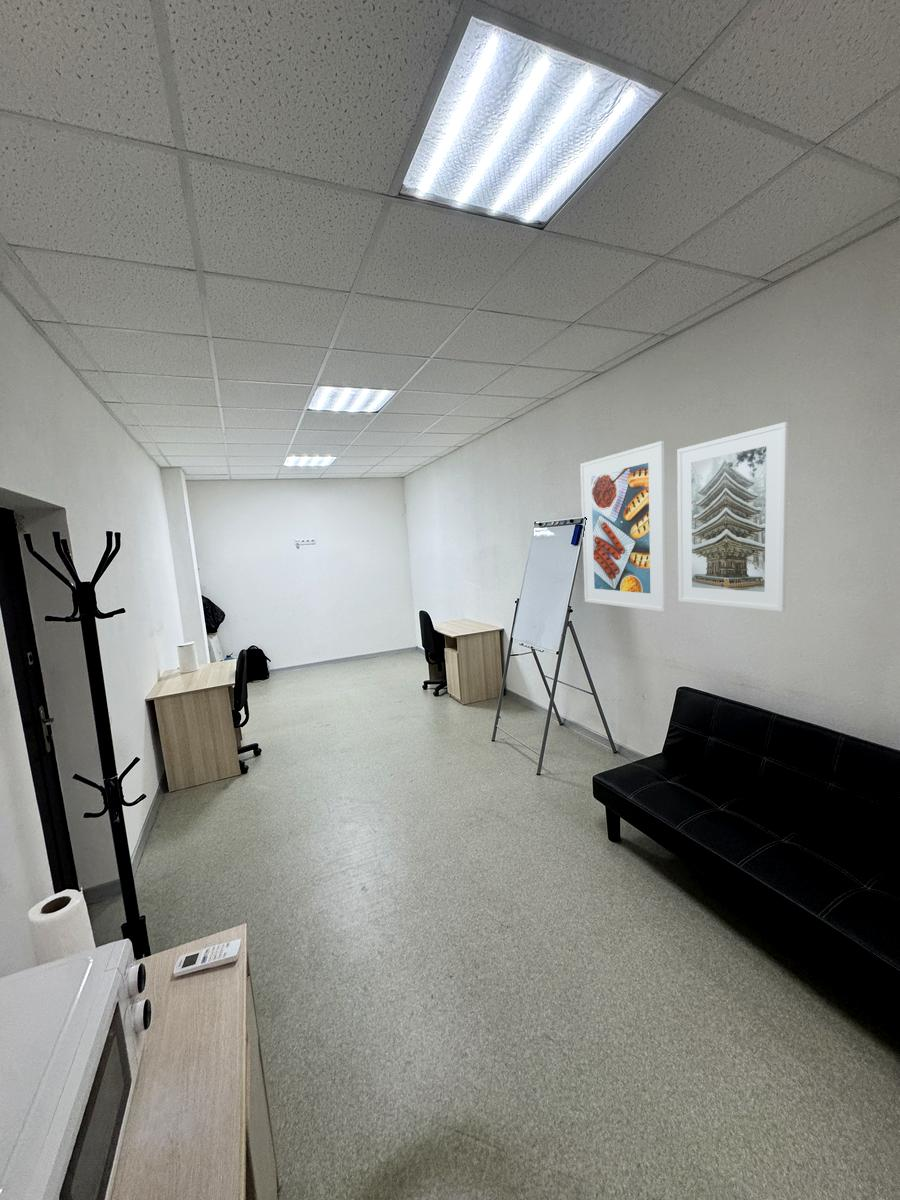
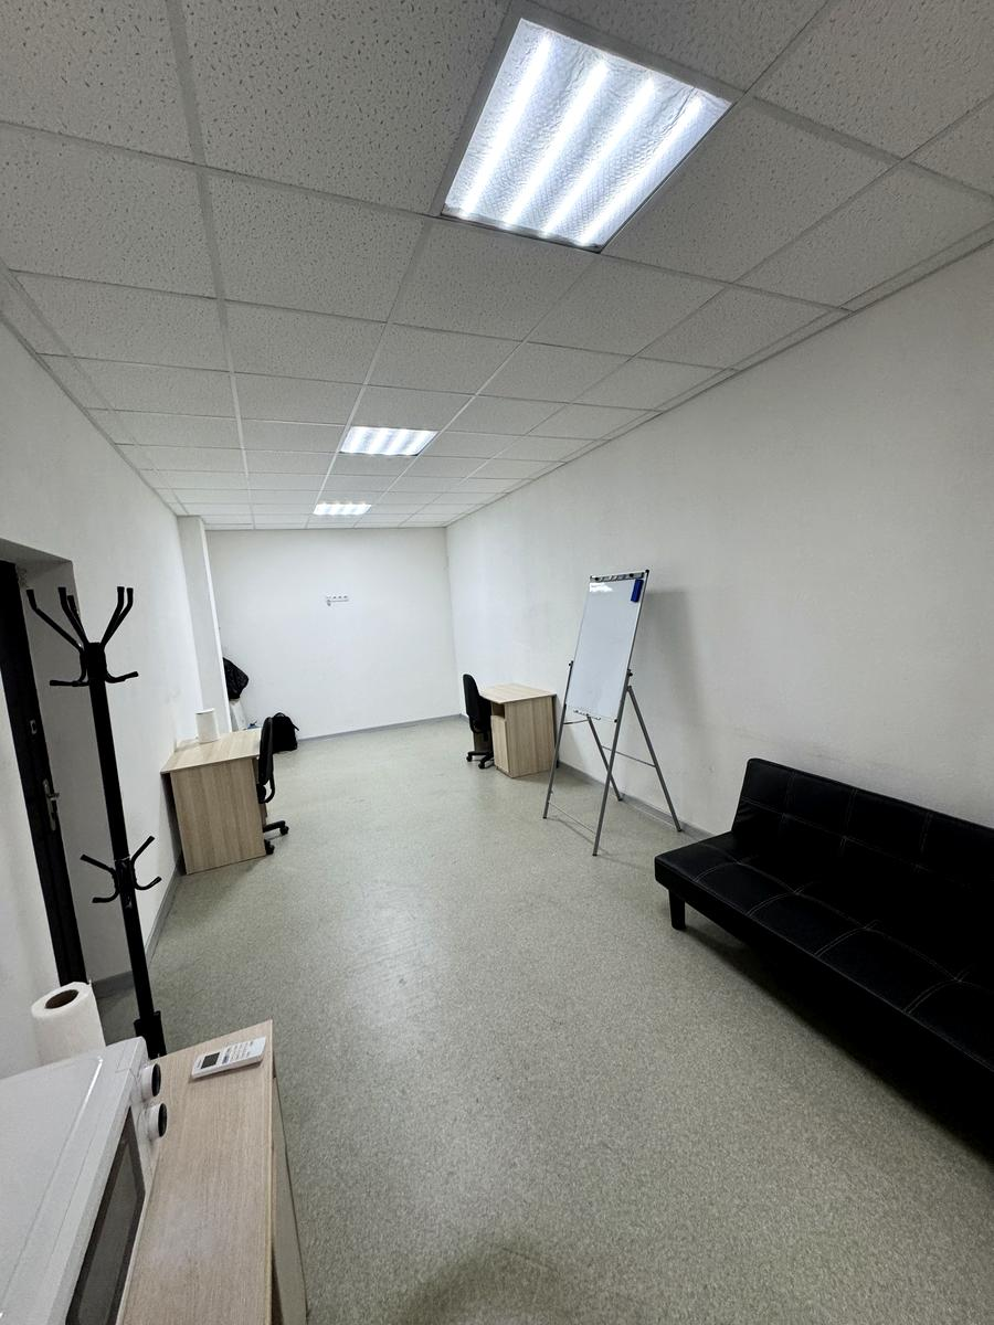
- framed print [579,440,667,613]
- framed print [676,421,790,613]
